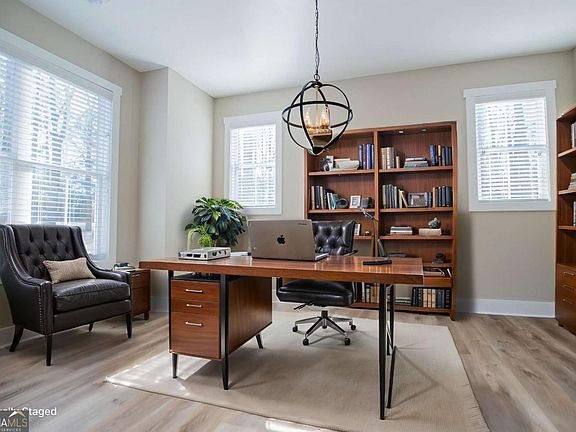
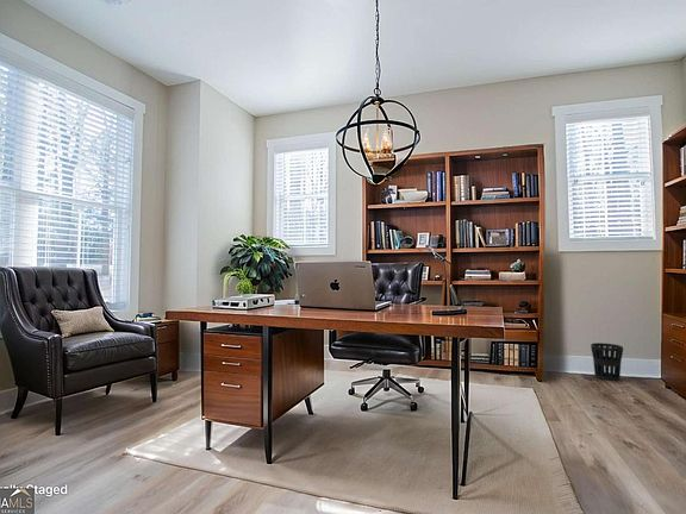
+ wastebasket [590,341,624,382]
